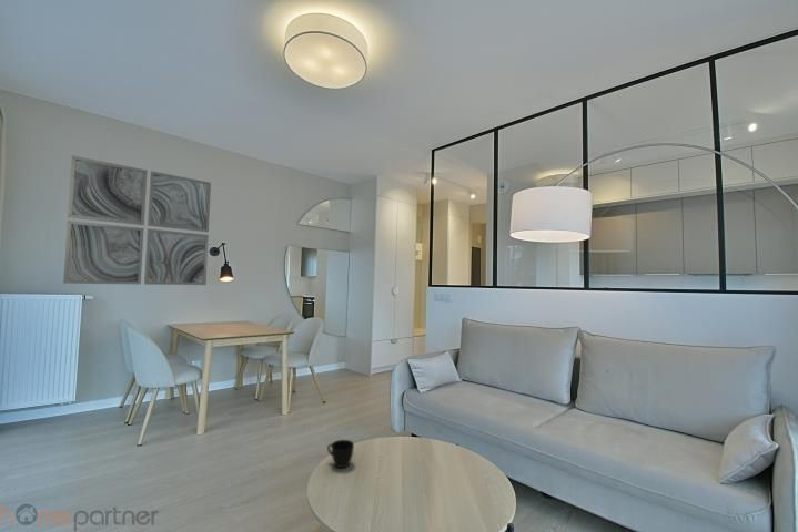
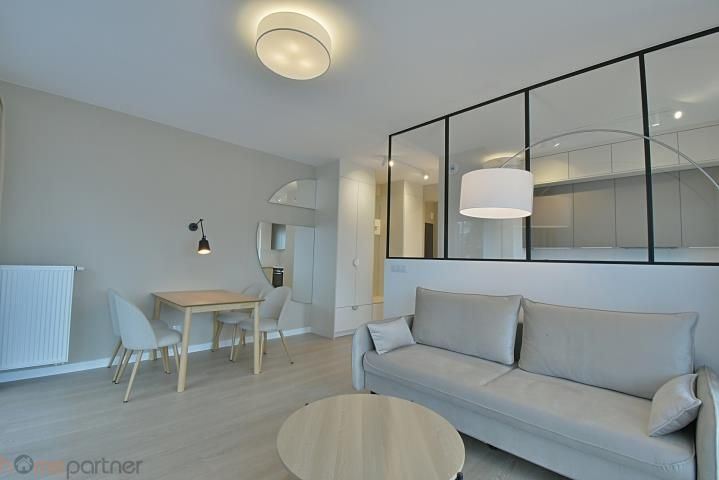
- cup [326,439,355,469]
- wall art [62,155,212,286]
